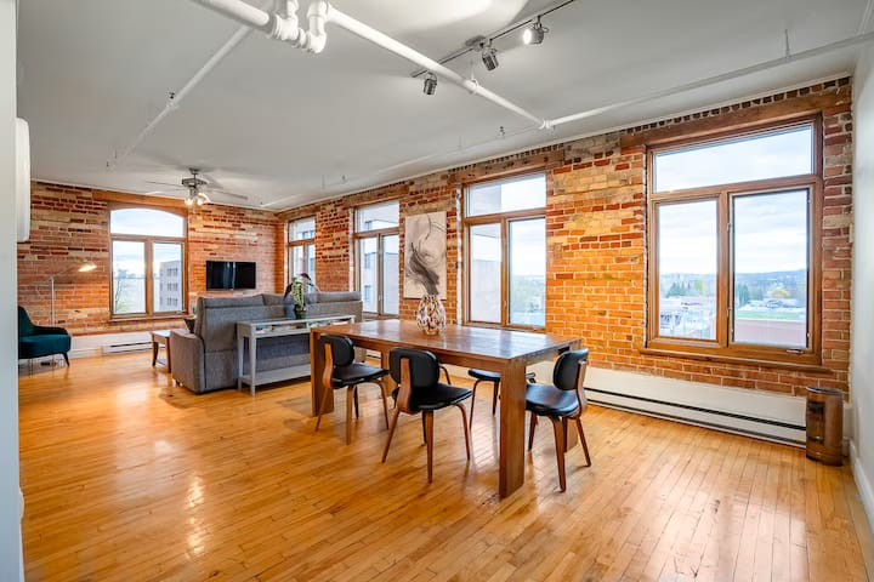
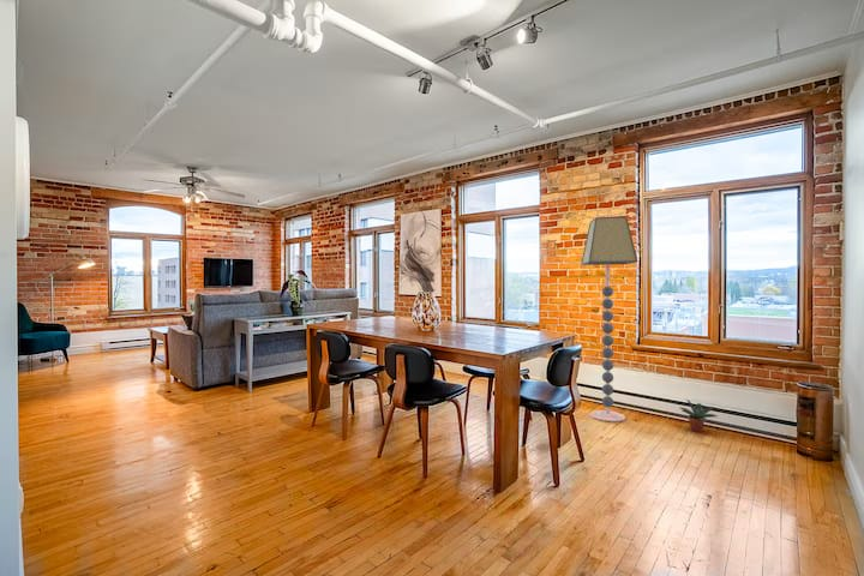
+ potted plant [679,398,718,433]
+ floor lamp [580,215,638,424]
